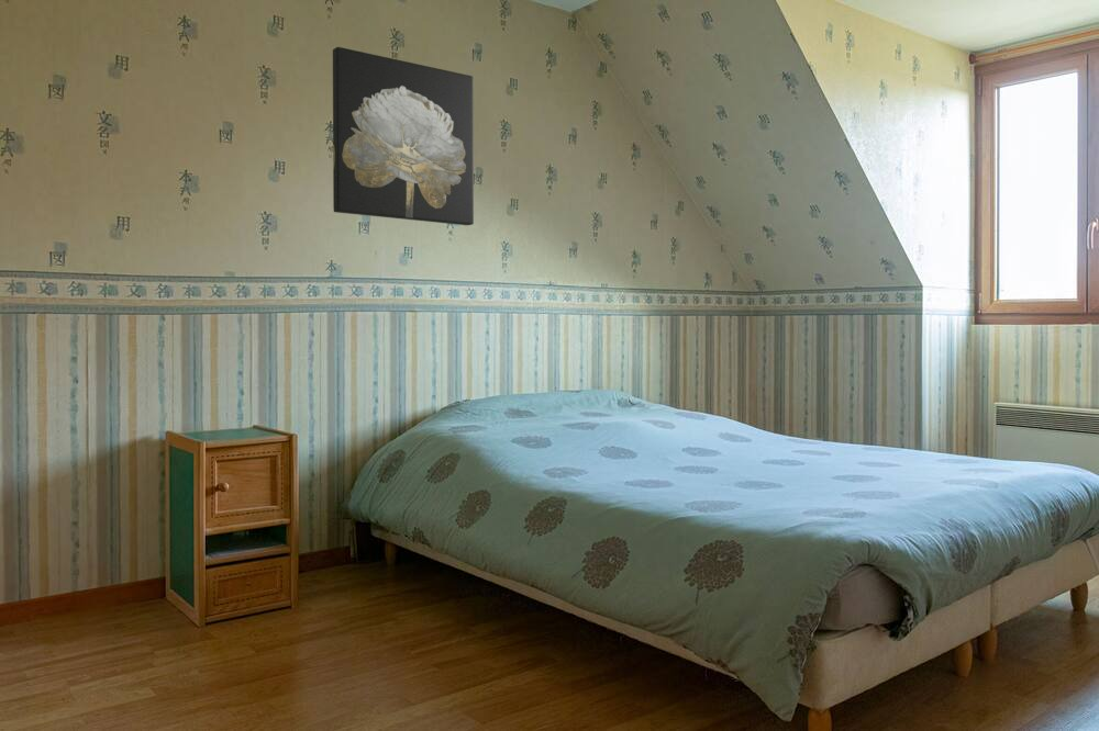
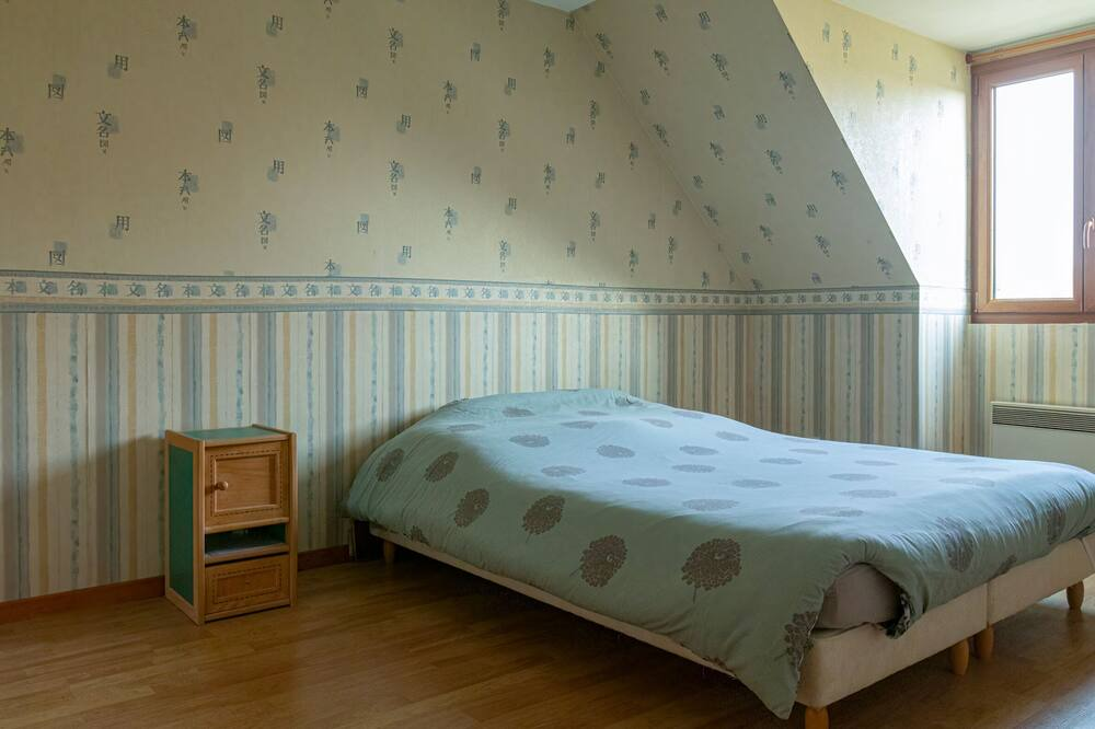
- wall art [332,46,475,226]
